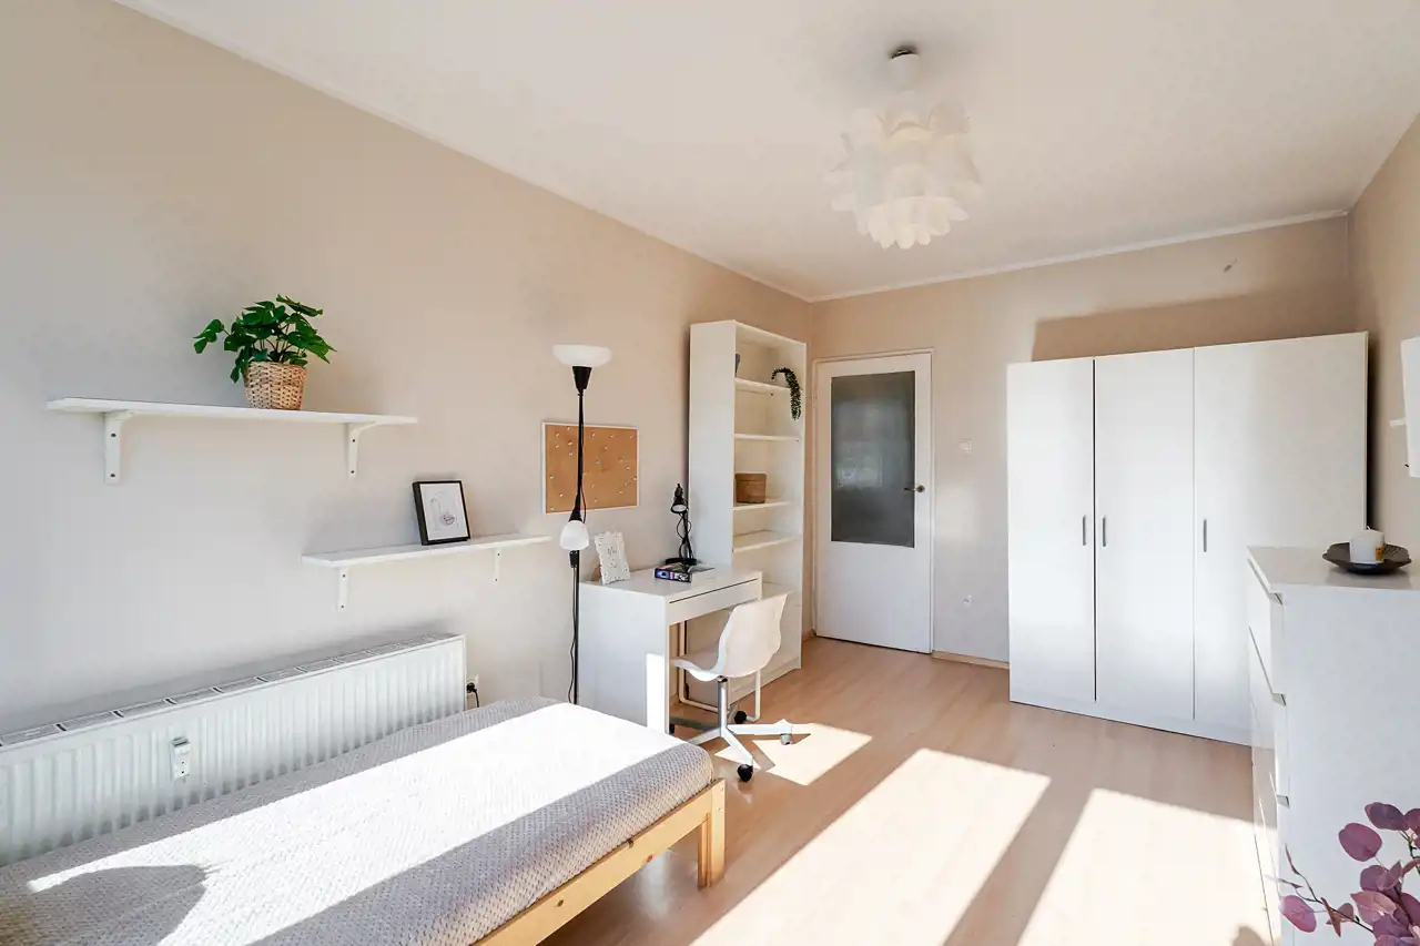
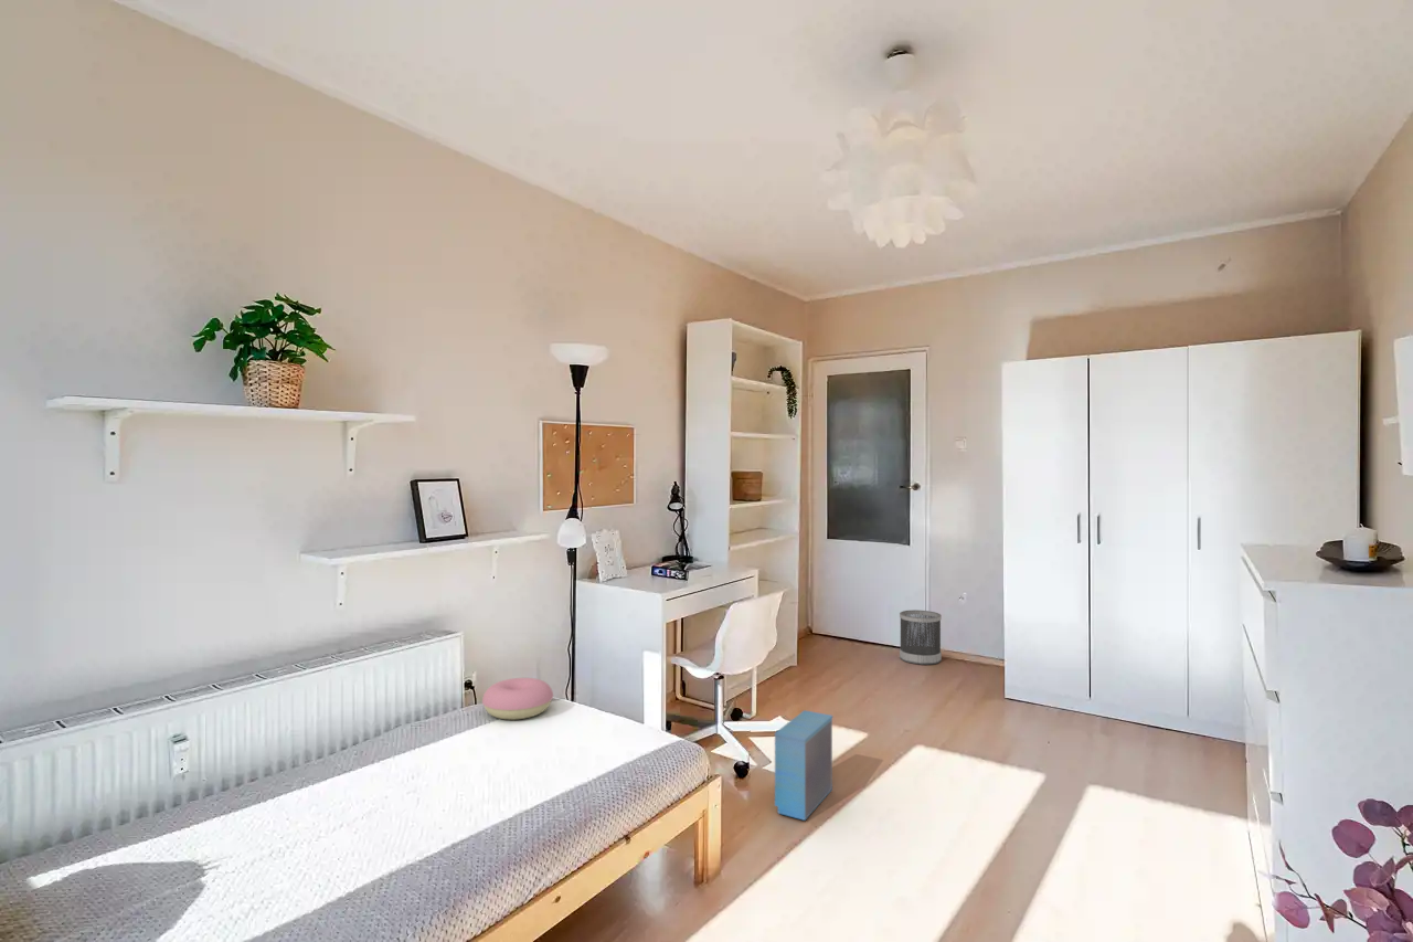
+ wastebasket [899,608,943,666]
+ storage bin [774,709,833,822]
+ cushion [481,677,554,721]
